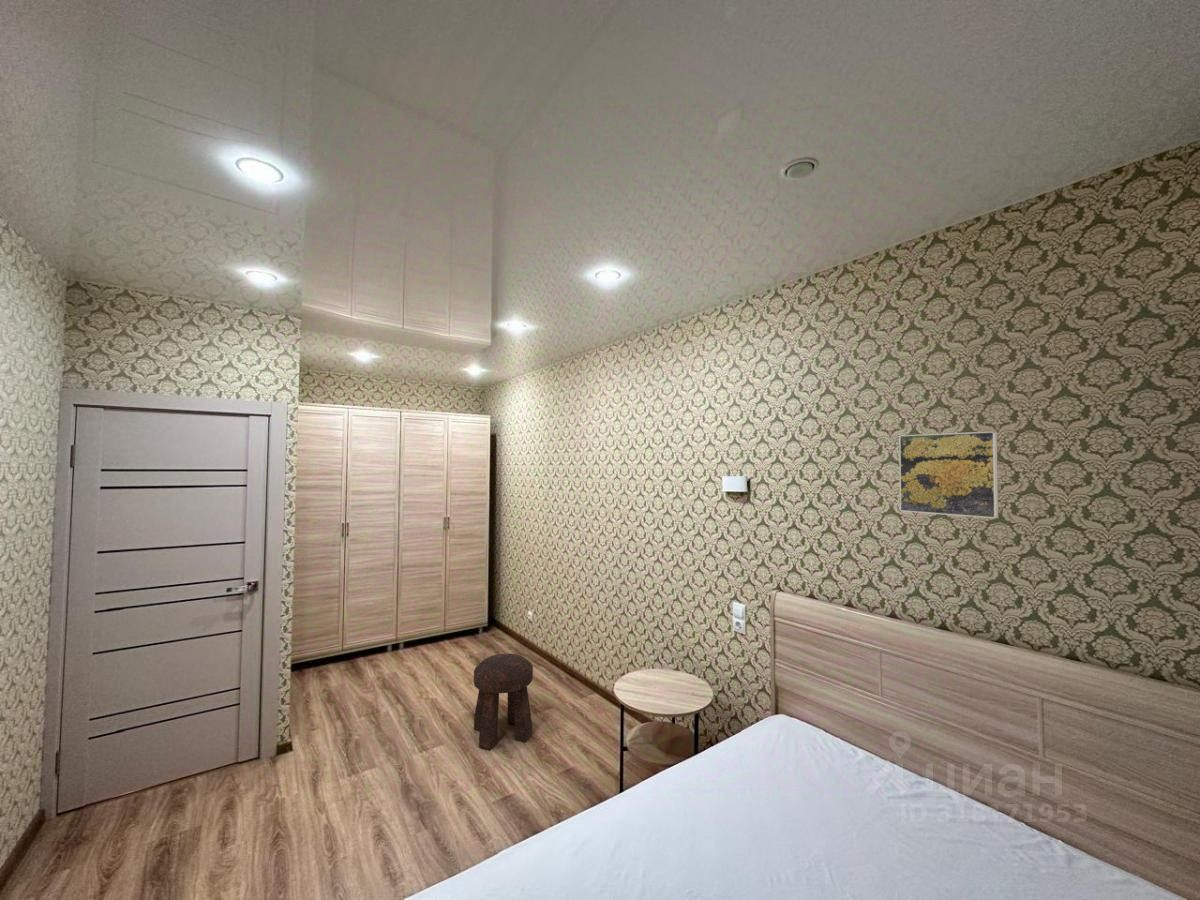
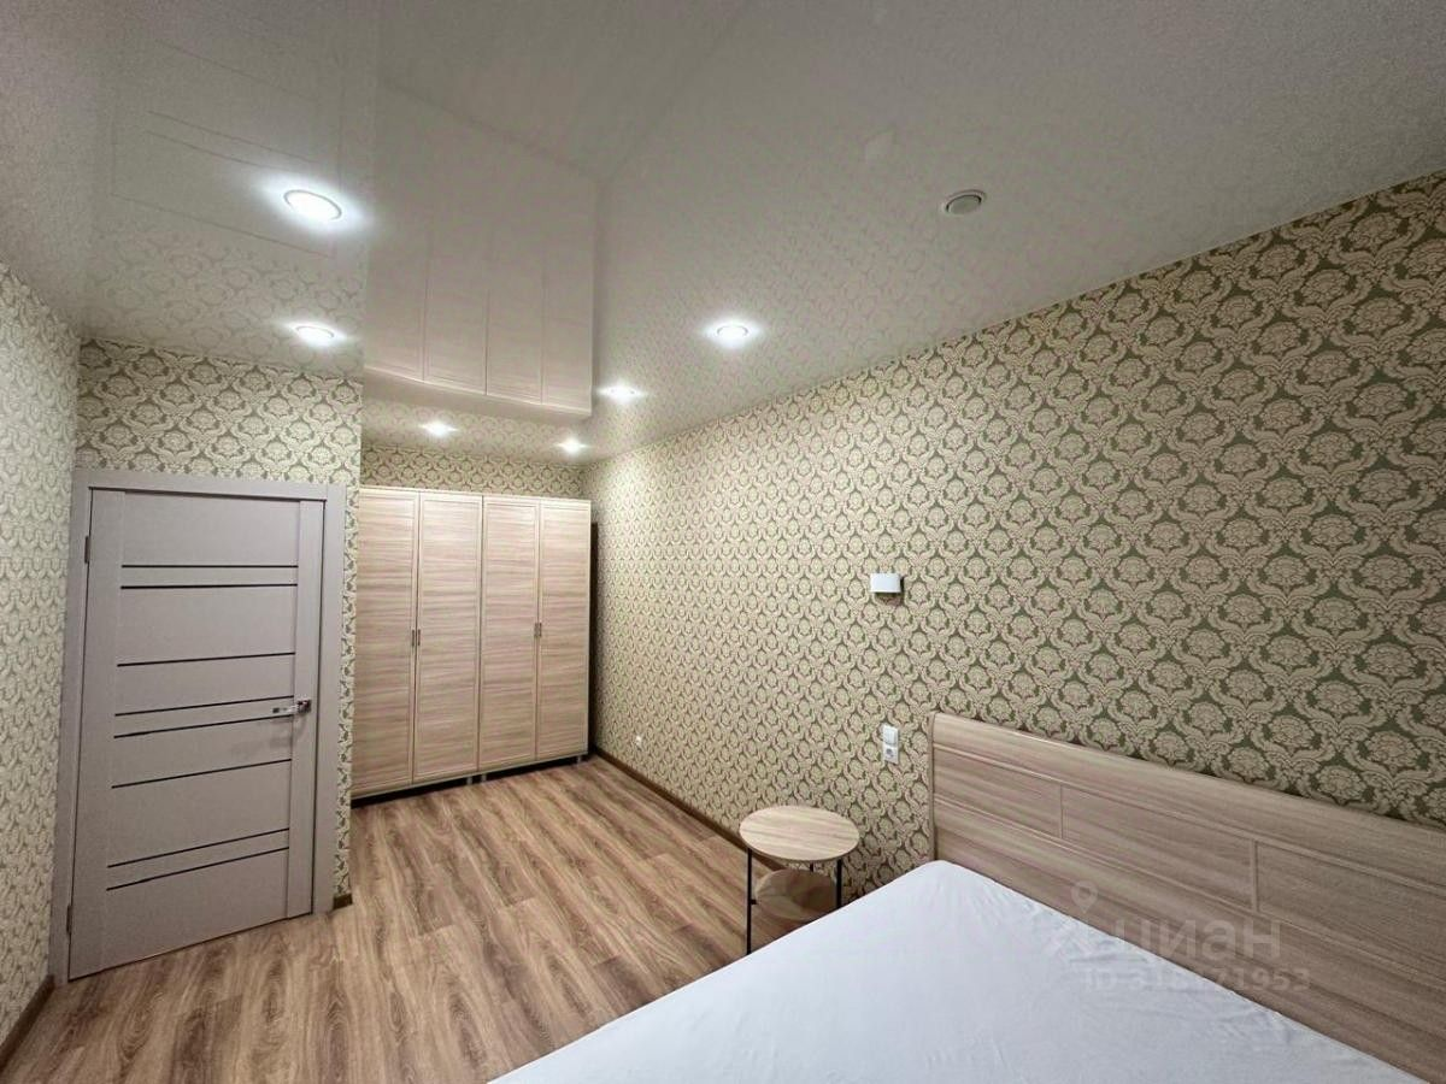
- stool [473,653,534,752]
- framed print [898,430,999,519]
